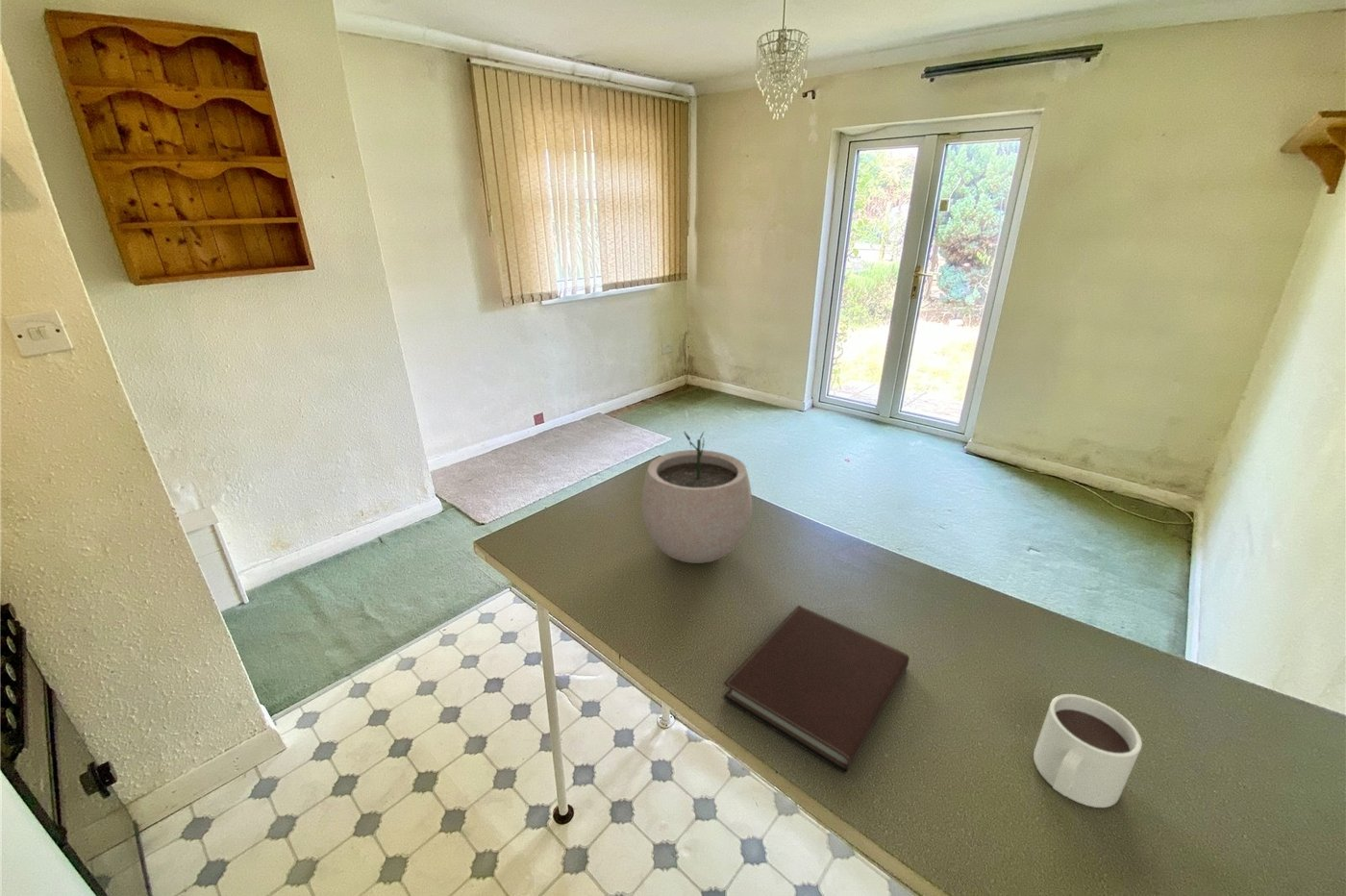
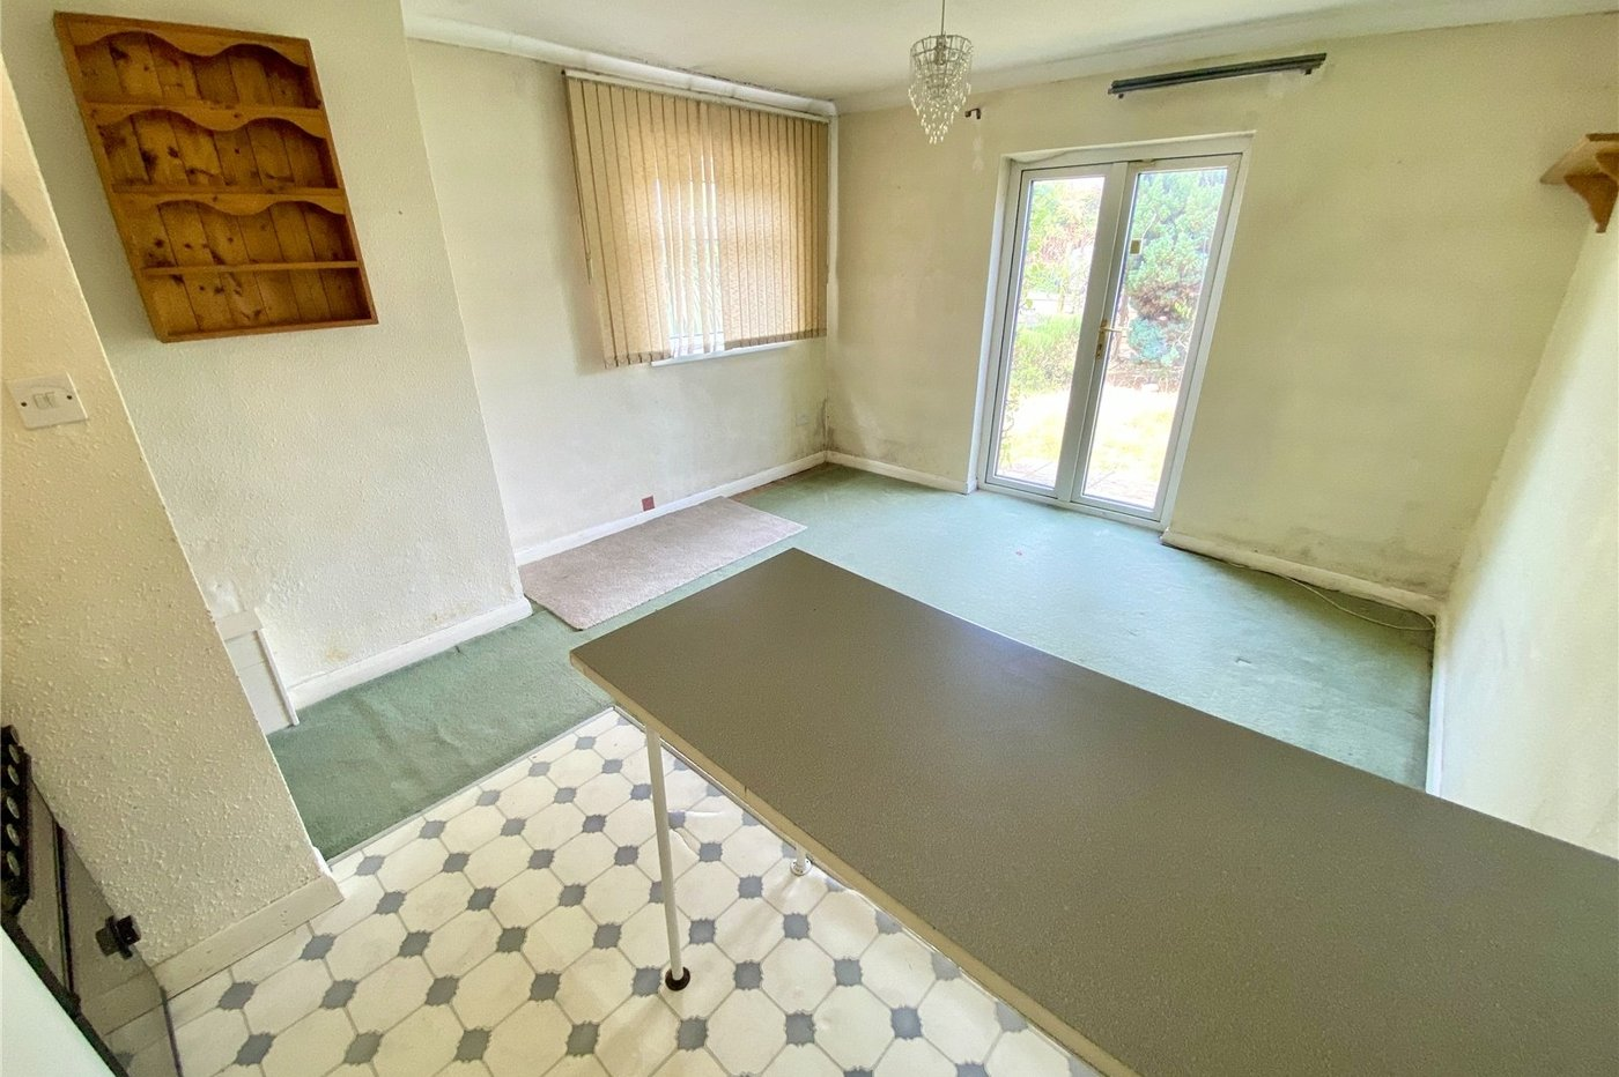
- notebook [722,605,910,775]
- mug [1033,693,1143,809]
- plant pot [640,431,753,564]
